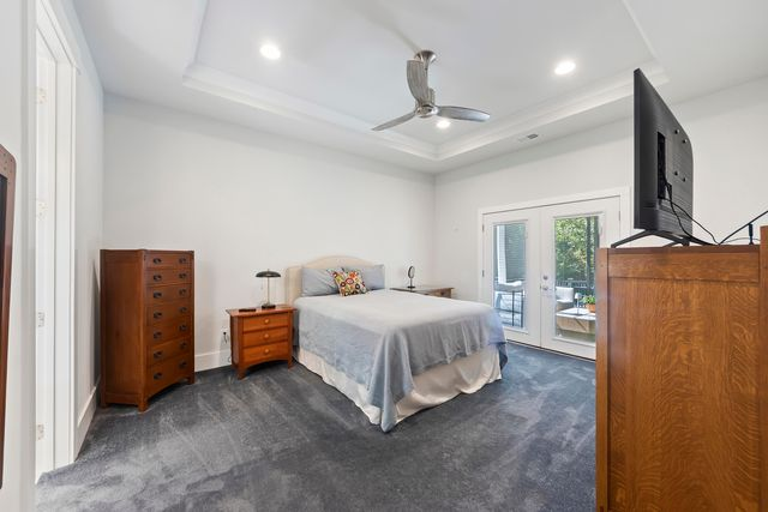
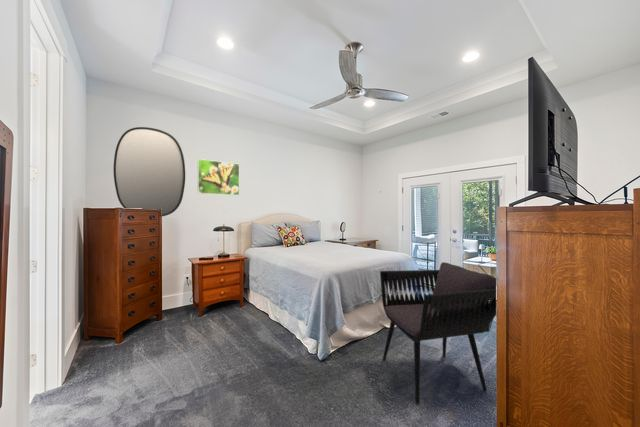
+ home mirror [113,126,186,217]
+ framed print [197,158,240,196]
+ armchair [379,261,497,405]
